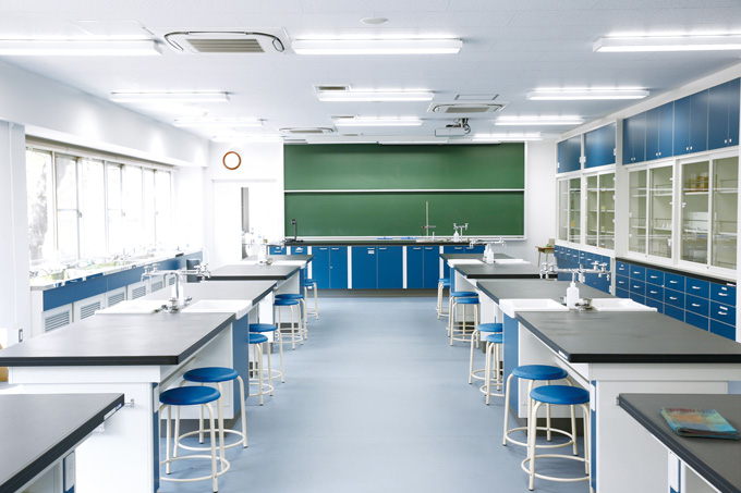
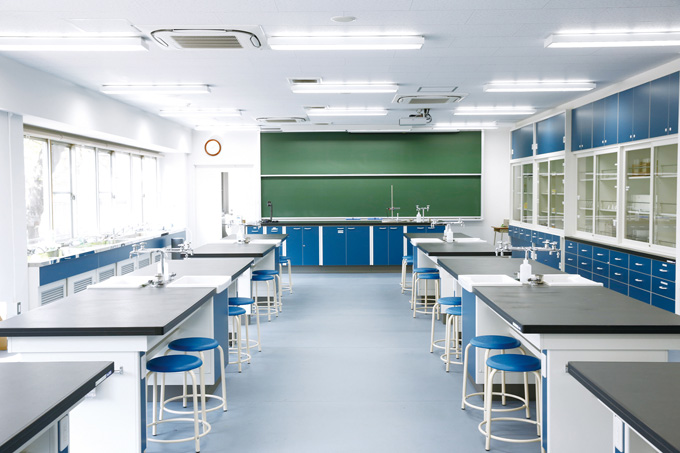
- dish towel [658,406,741,441]
